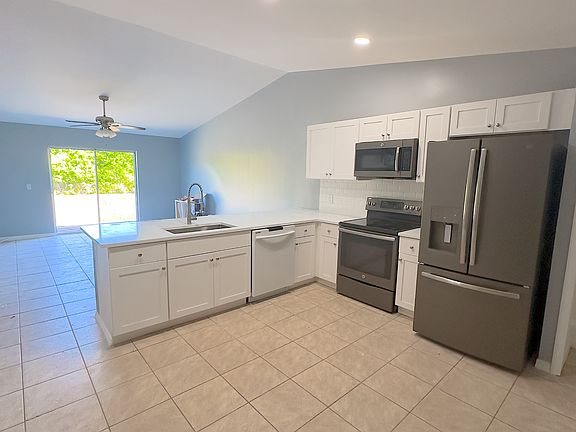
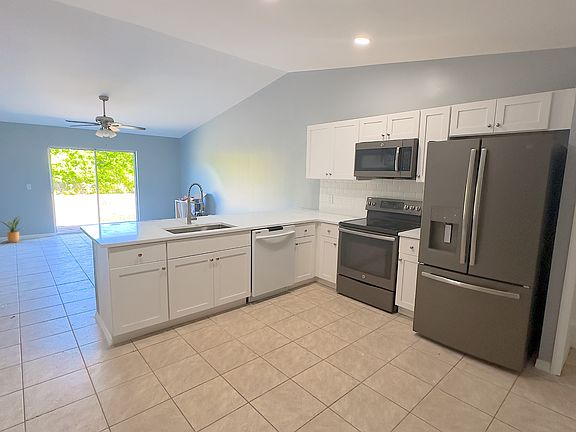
+ house plant [0,215,26,244]
